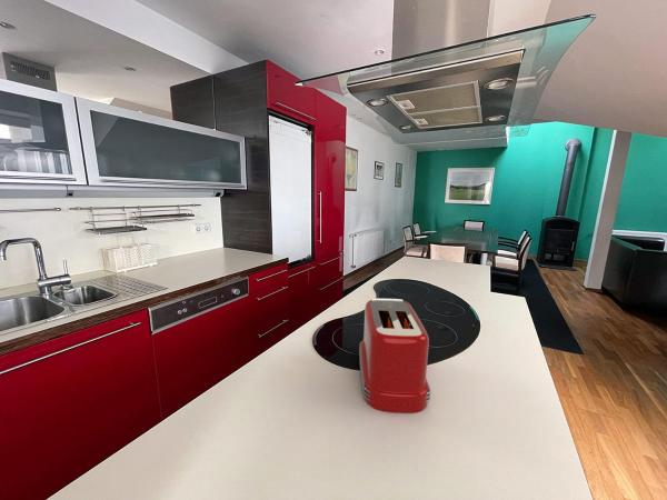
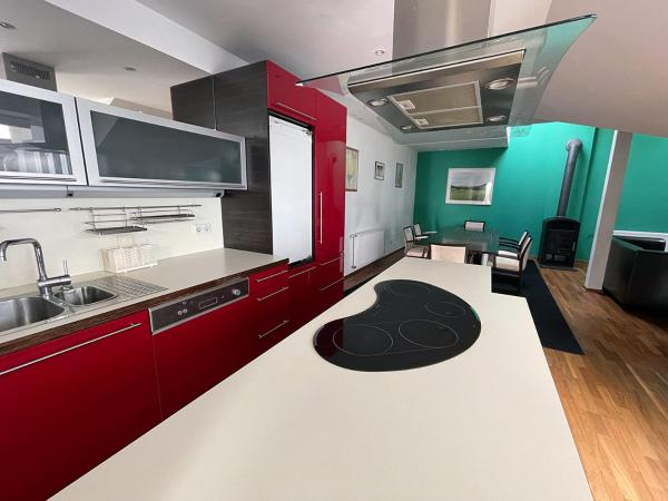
- toaster [358,298,431,414]
